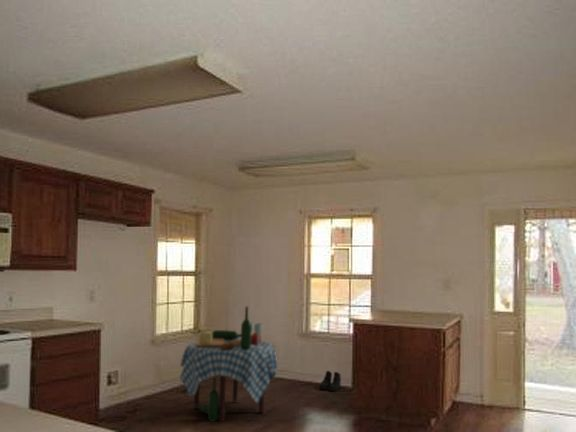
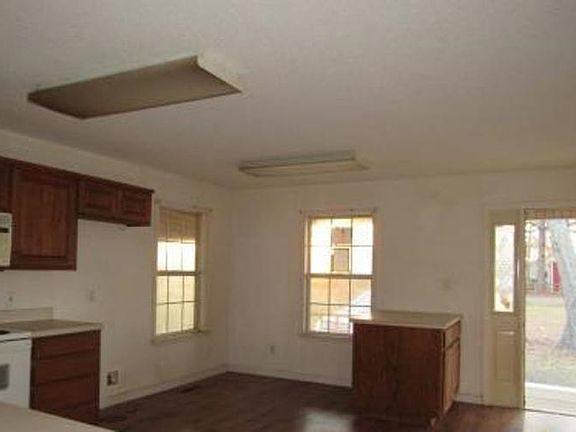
- boots [318,370,342,392]
- dining table [179,305,279,423]
